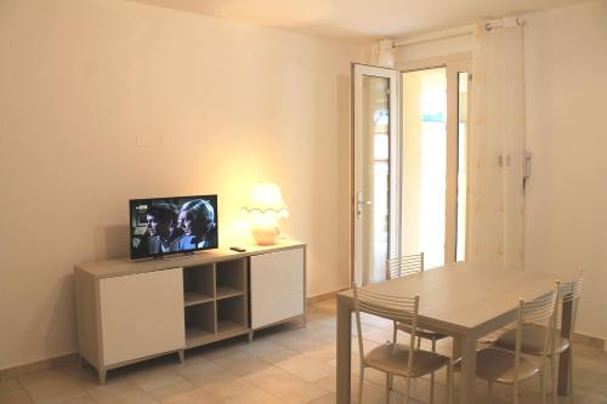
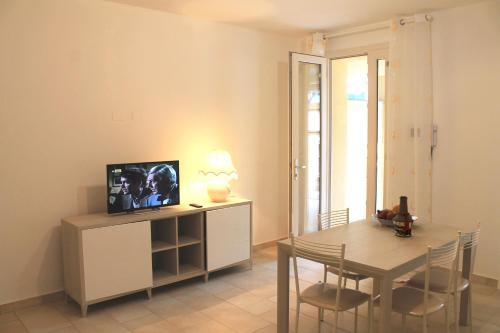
+ fruit bowl [371,204,419,227]
+ bottle [393,195,415,238]
